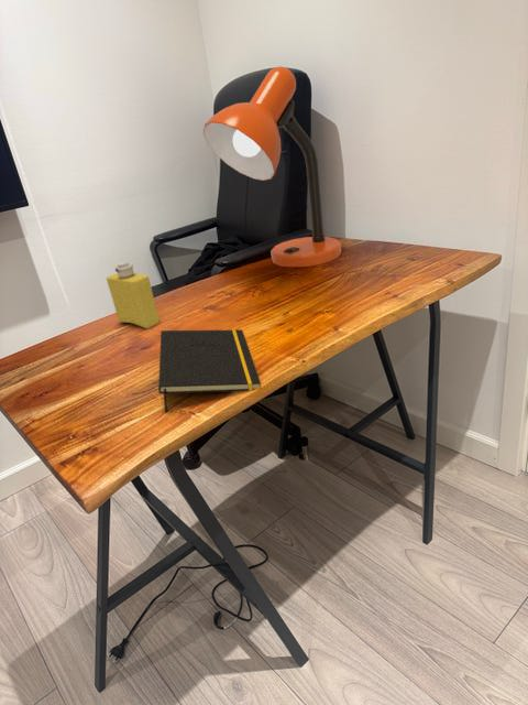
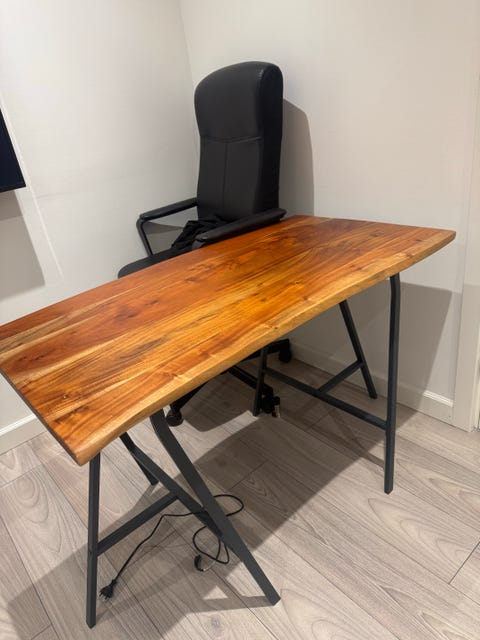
- desk lamp [202,65,342,269]
- bottle [106,261,161,329]
- notepad [157,328,262,413]
